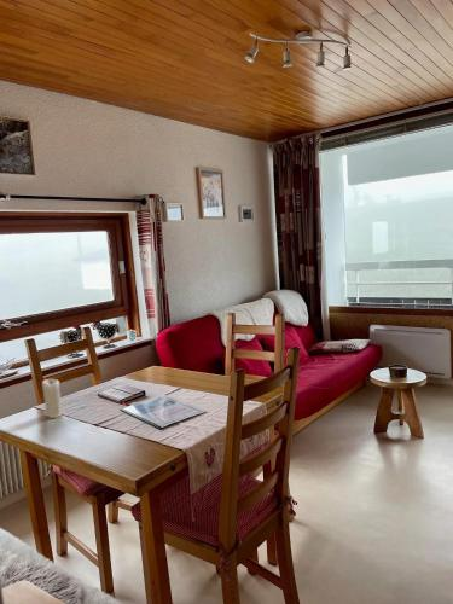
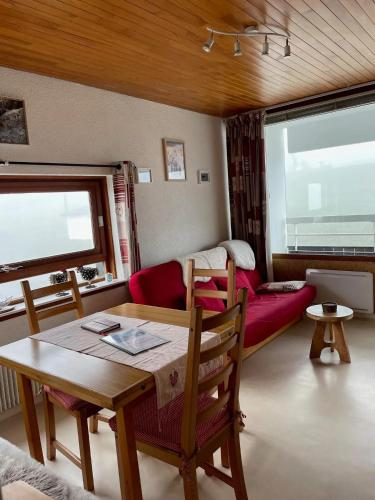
- candle [41,378,64,419]
